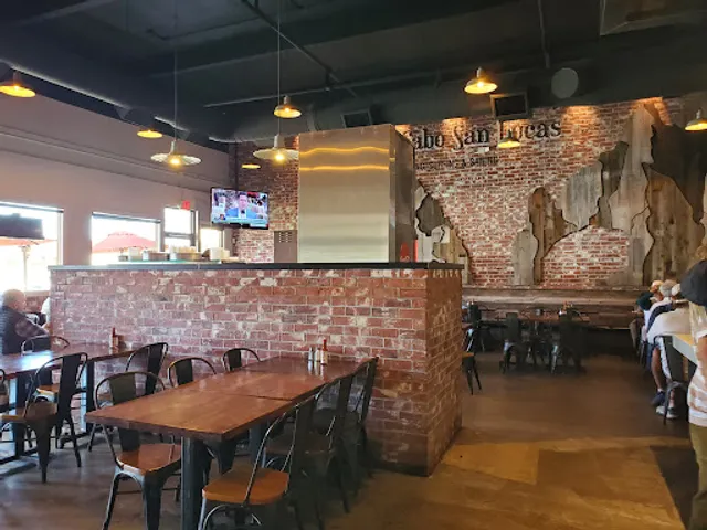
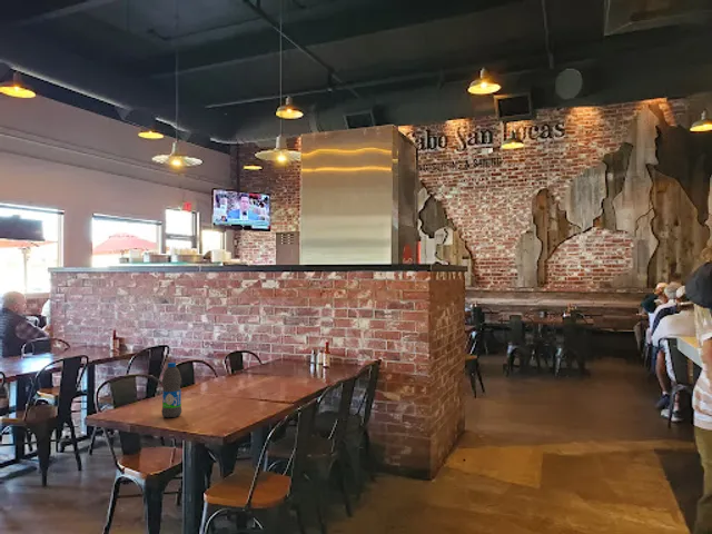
+ water bottle [161,362,182,418]
